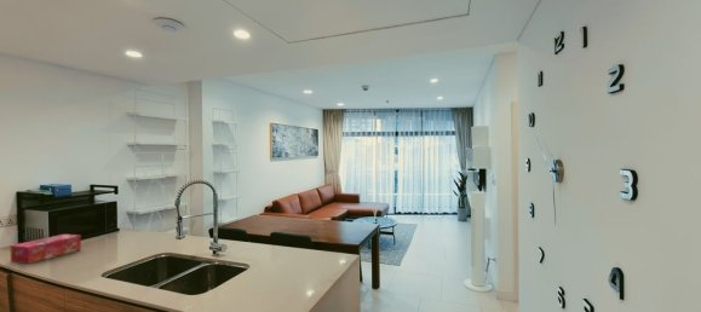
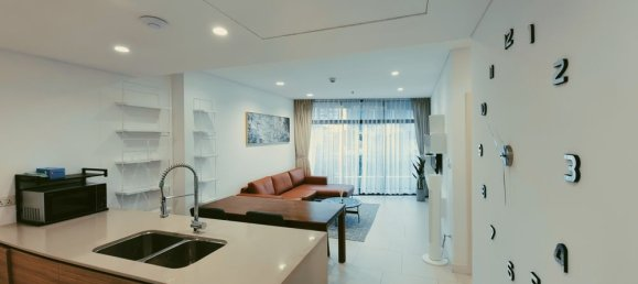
- tissue box [10,233,82,265]
